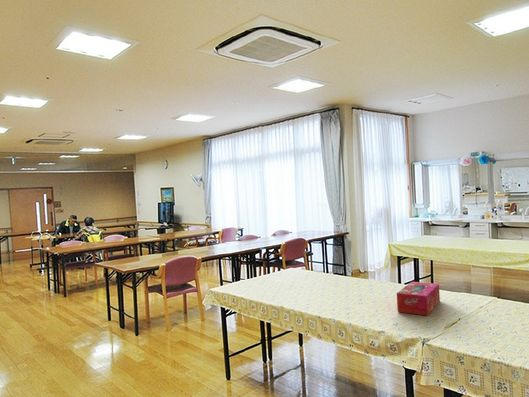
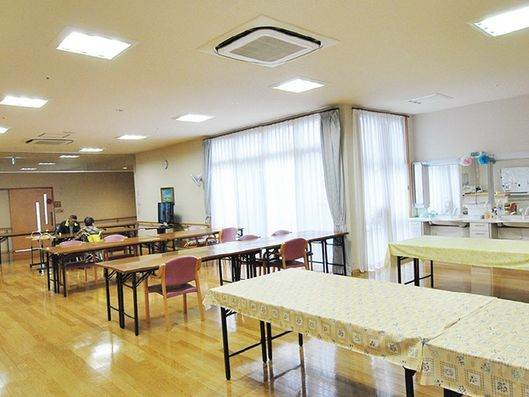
- tissue box [396,281,441,316]
